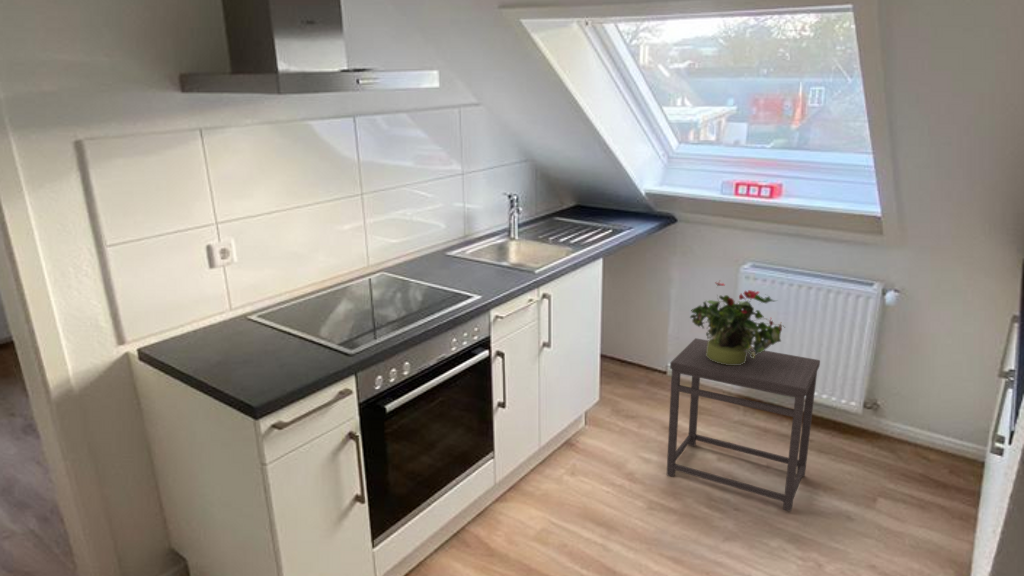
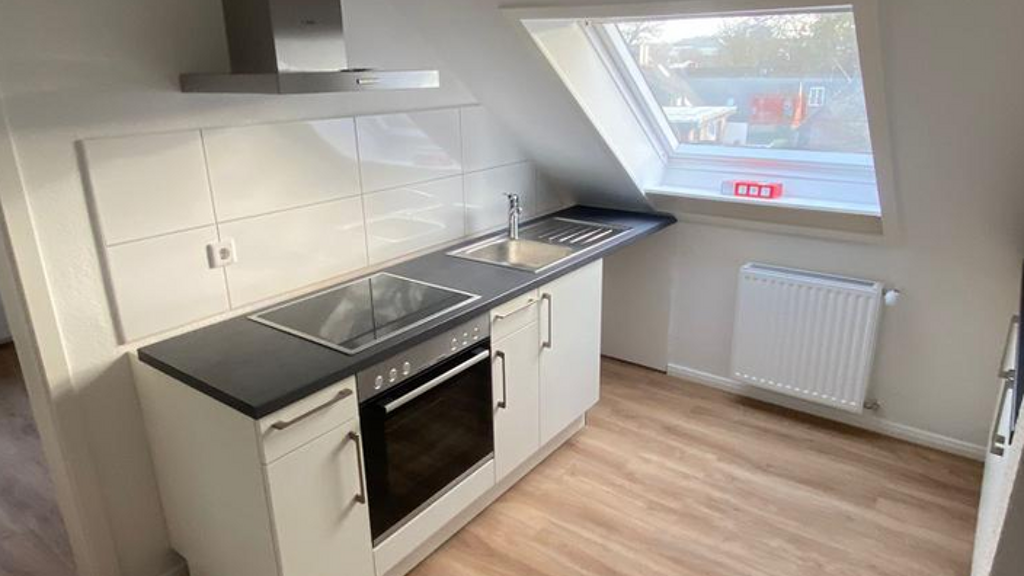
- potted plant [689,279,786,365]
- side table [666,337,821,513]
